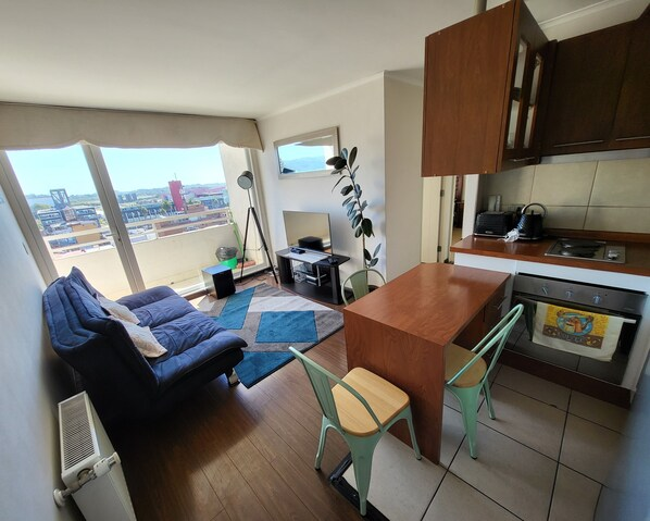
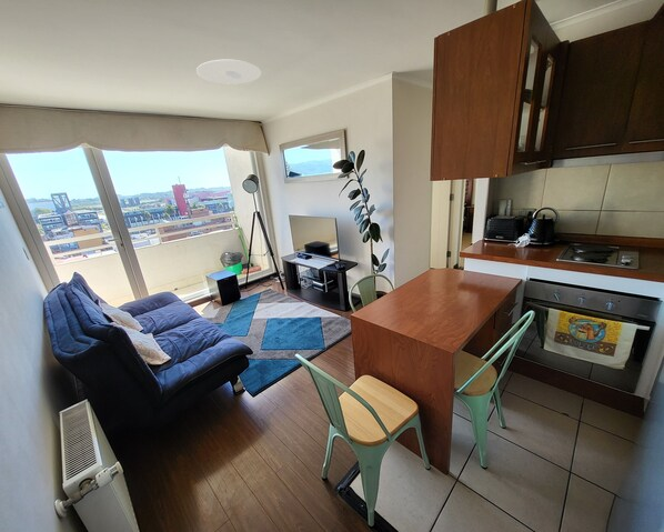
+ ceiling light [195,59,262,86]
